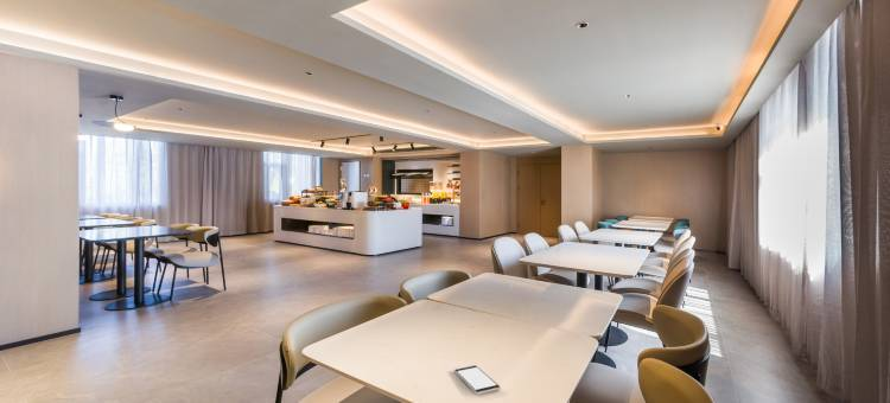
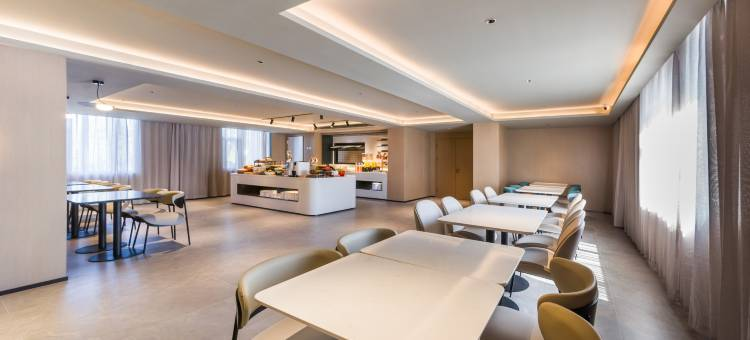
- smartphone [453,364,502,396]
